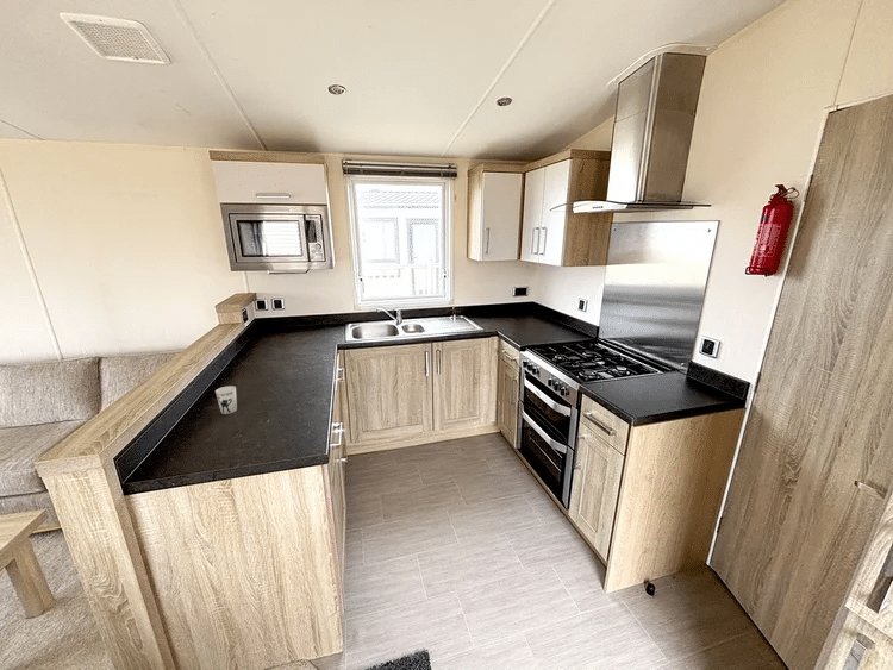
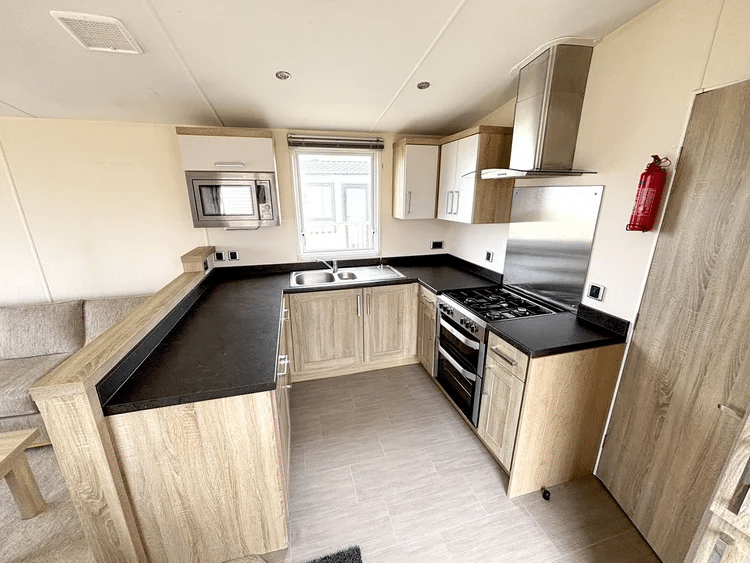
- cup [214,386,238,415]
